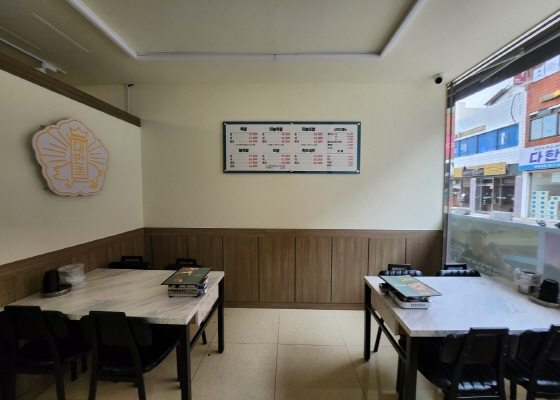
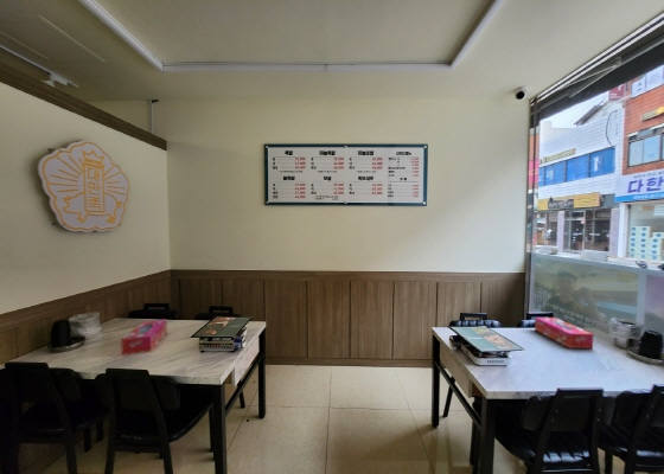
+ tissue box [534,316,594,350]
+ tissue box [120,319,168,357]
